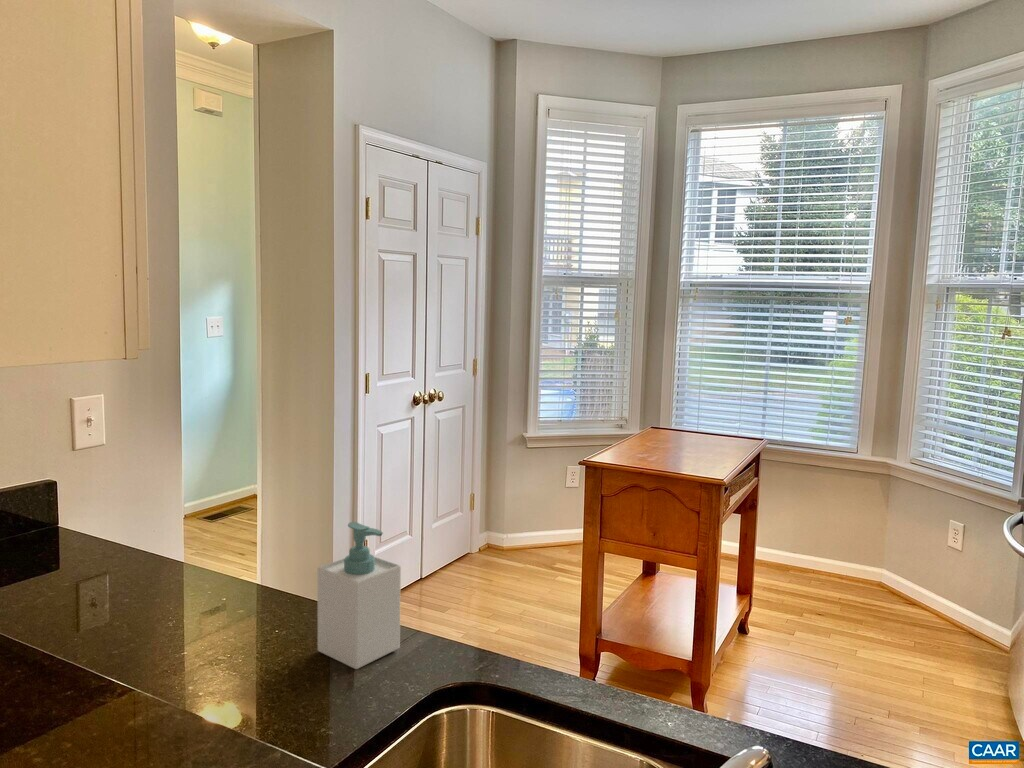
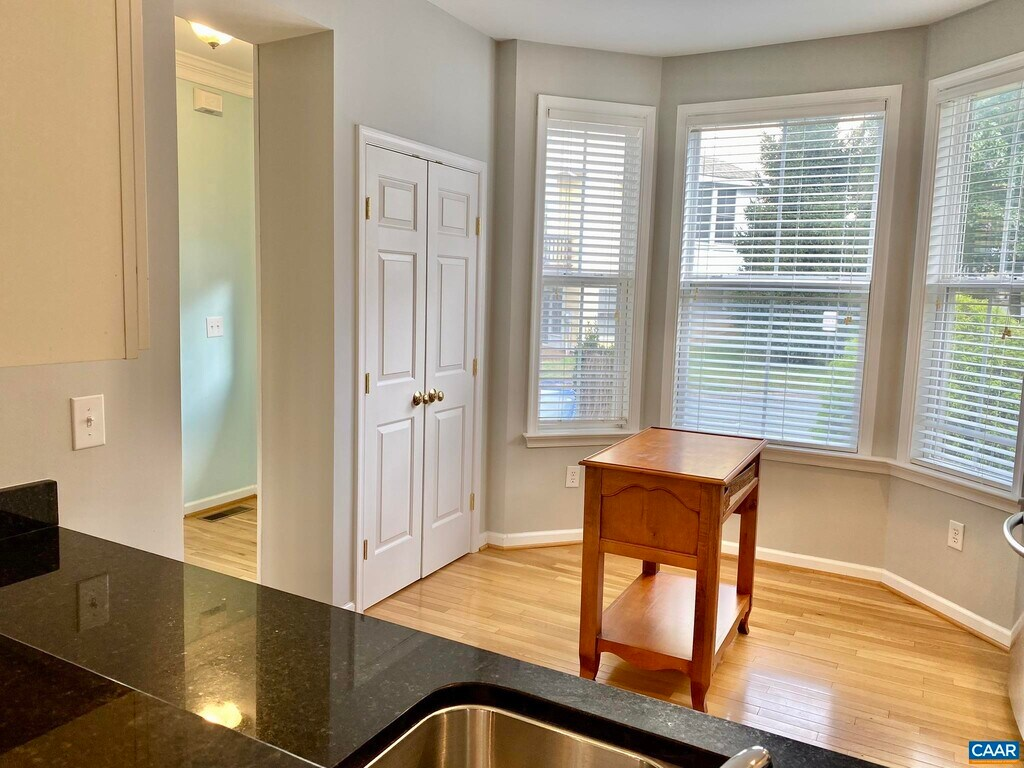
- soap bottle [317,521,402,670]
